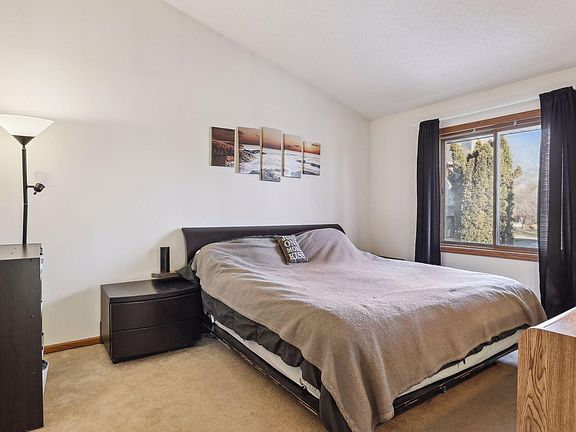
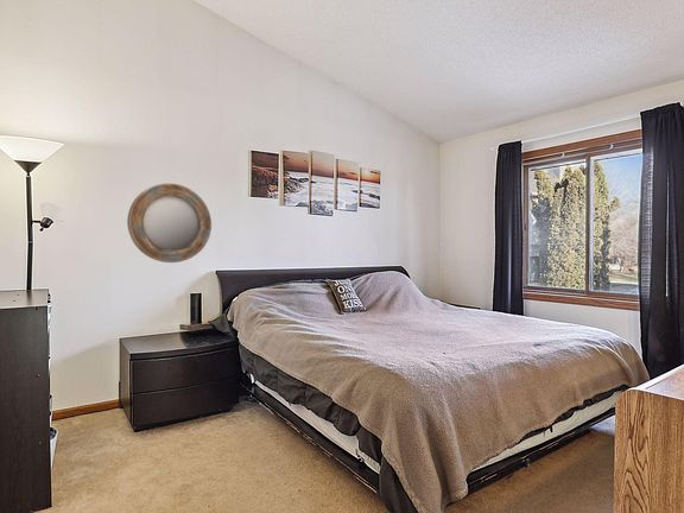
+ home mirror [126,183,213,264]
